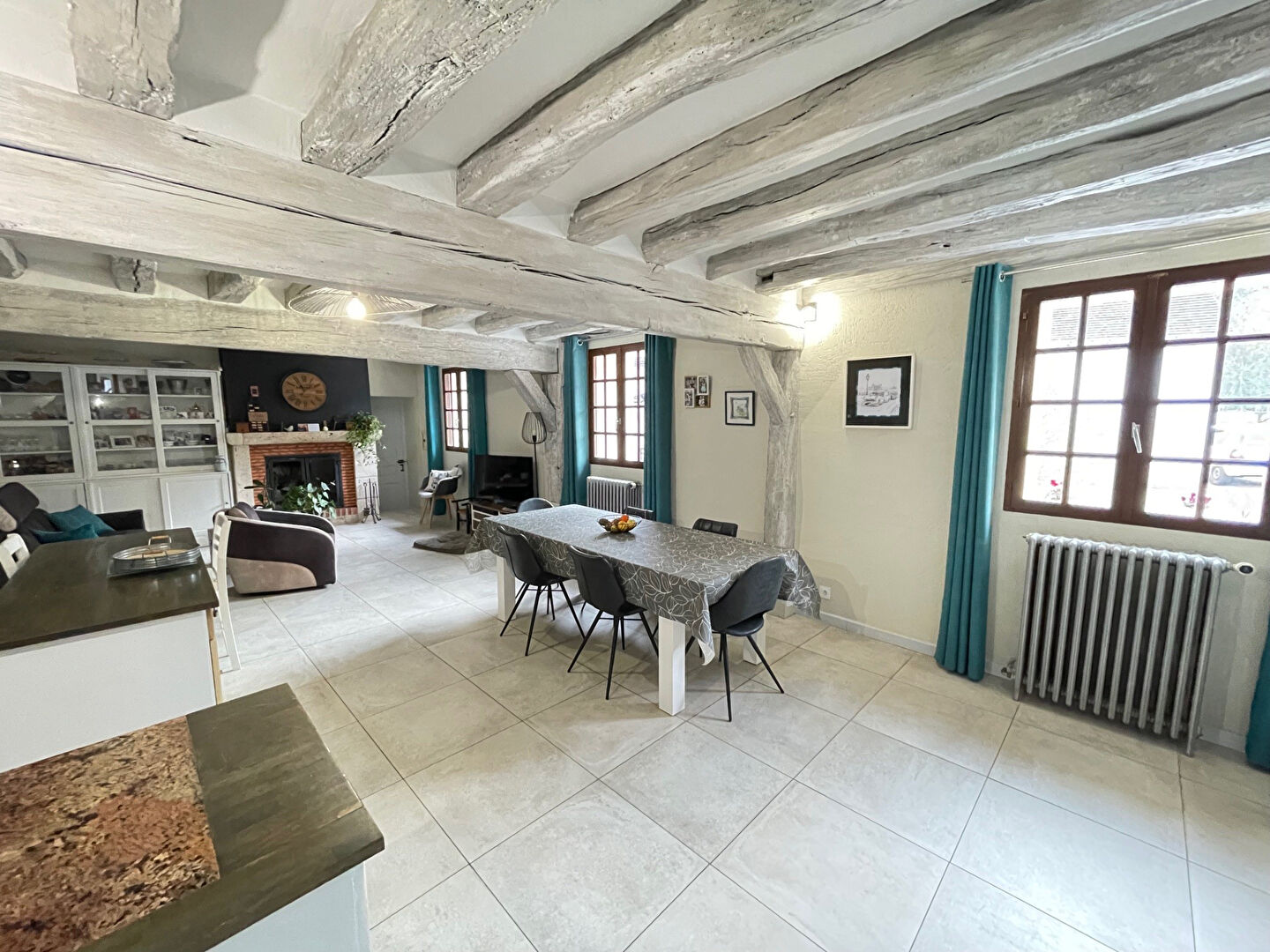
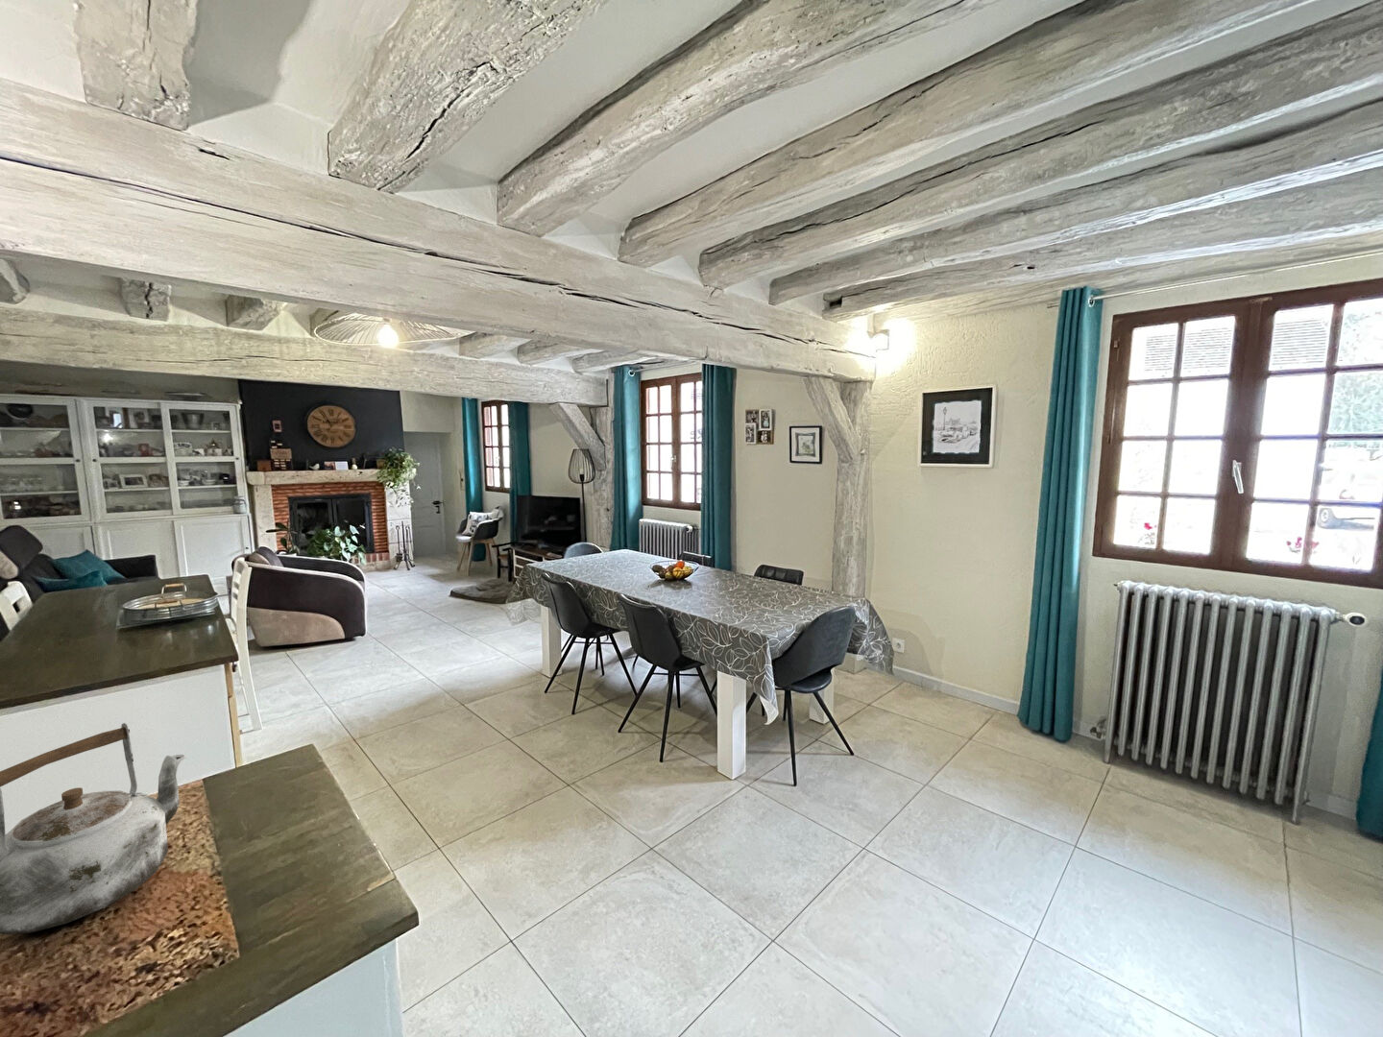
+ kettle [0,722,187,936]
